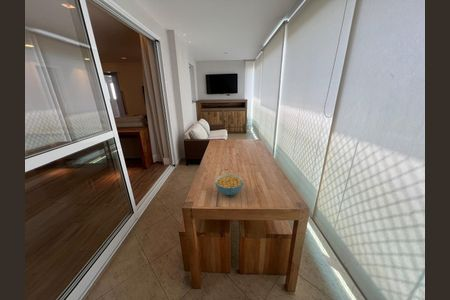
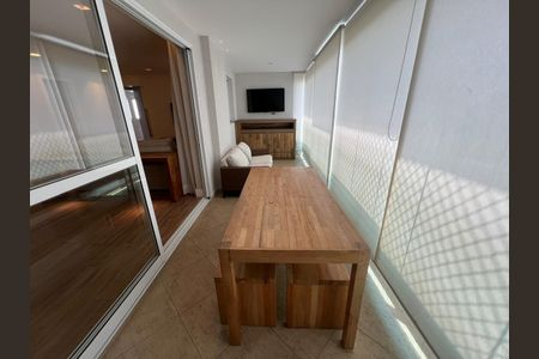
- cereal bowl [214,173,245,196]
